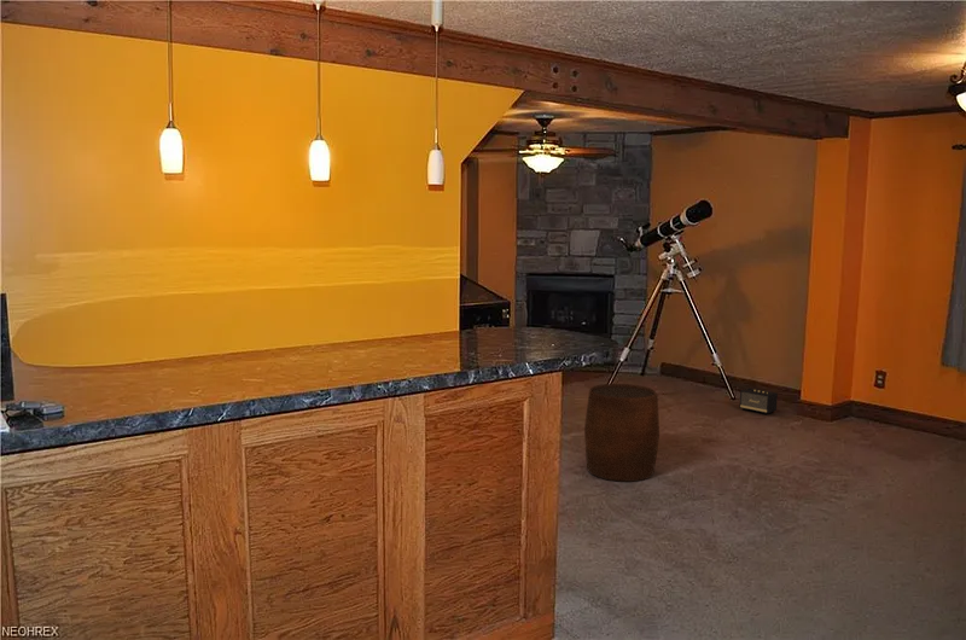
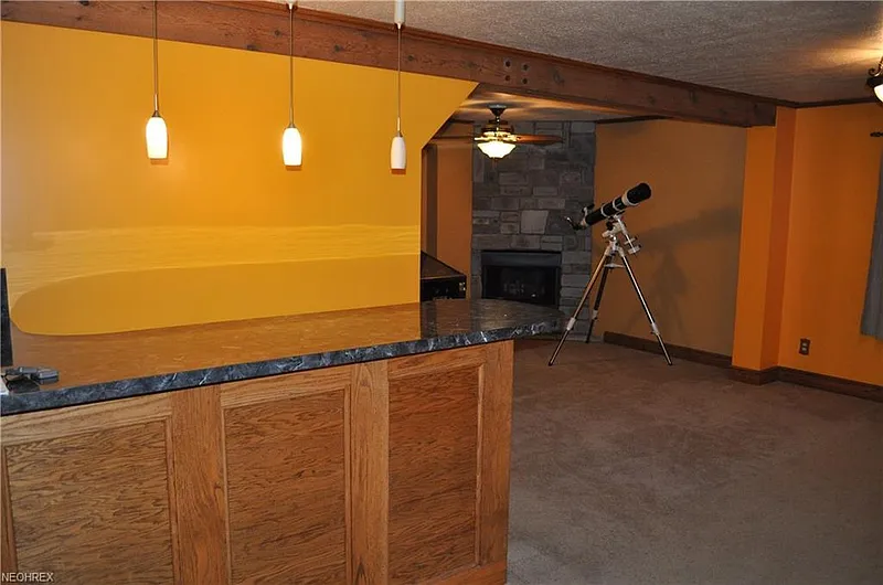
- stool [583,383,661,483]
- speaker [739,386,779,415]
